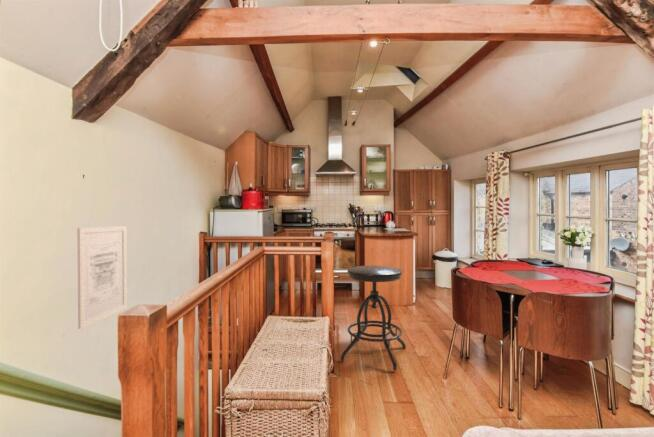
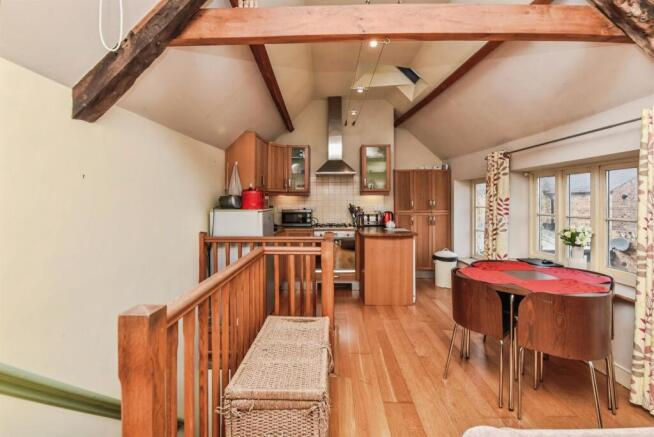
- wall art [76,225,128,330]
- stool [340,265,407,372]
